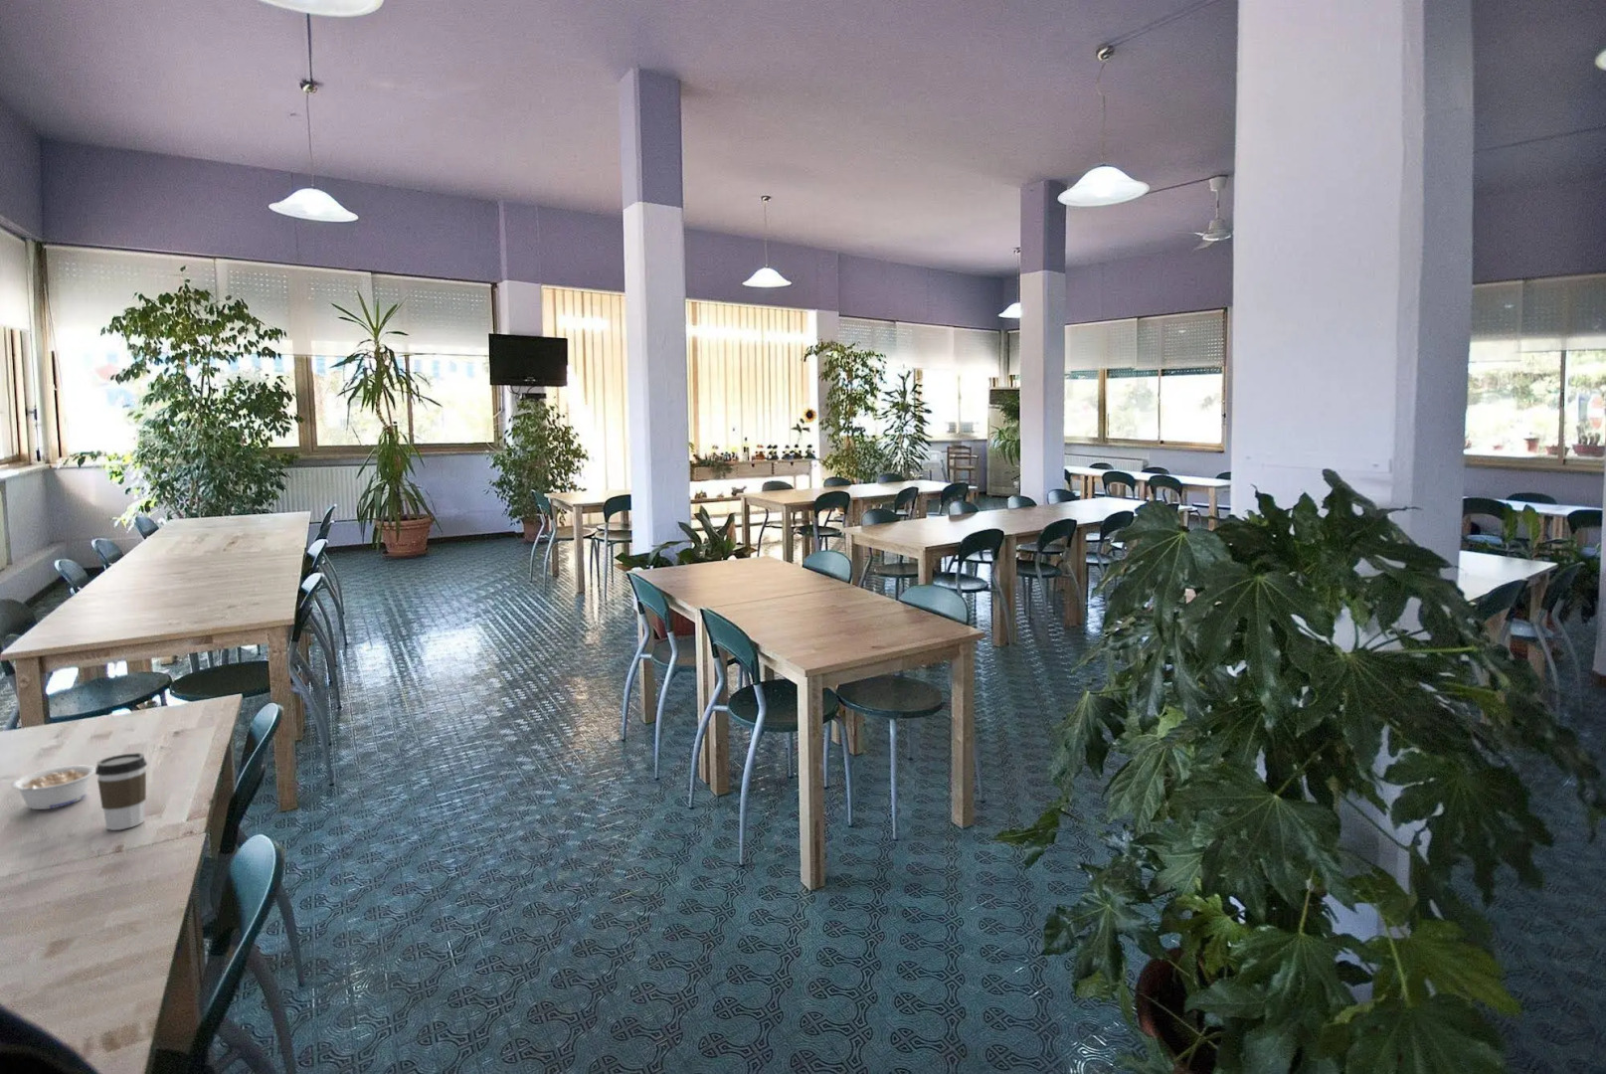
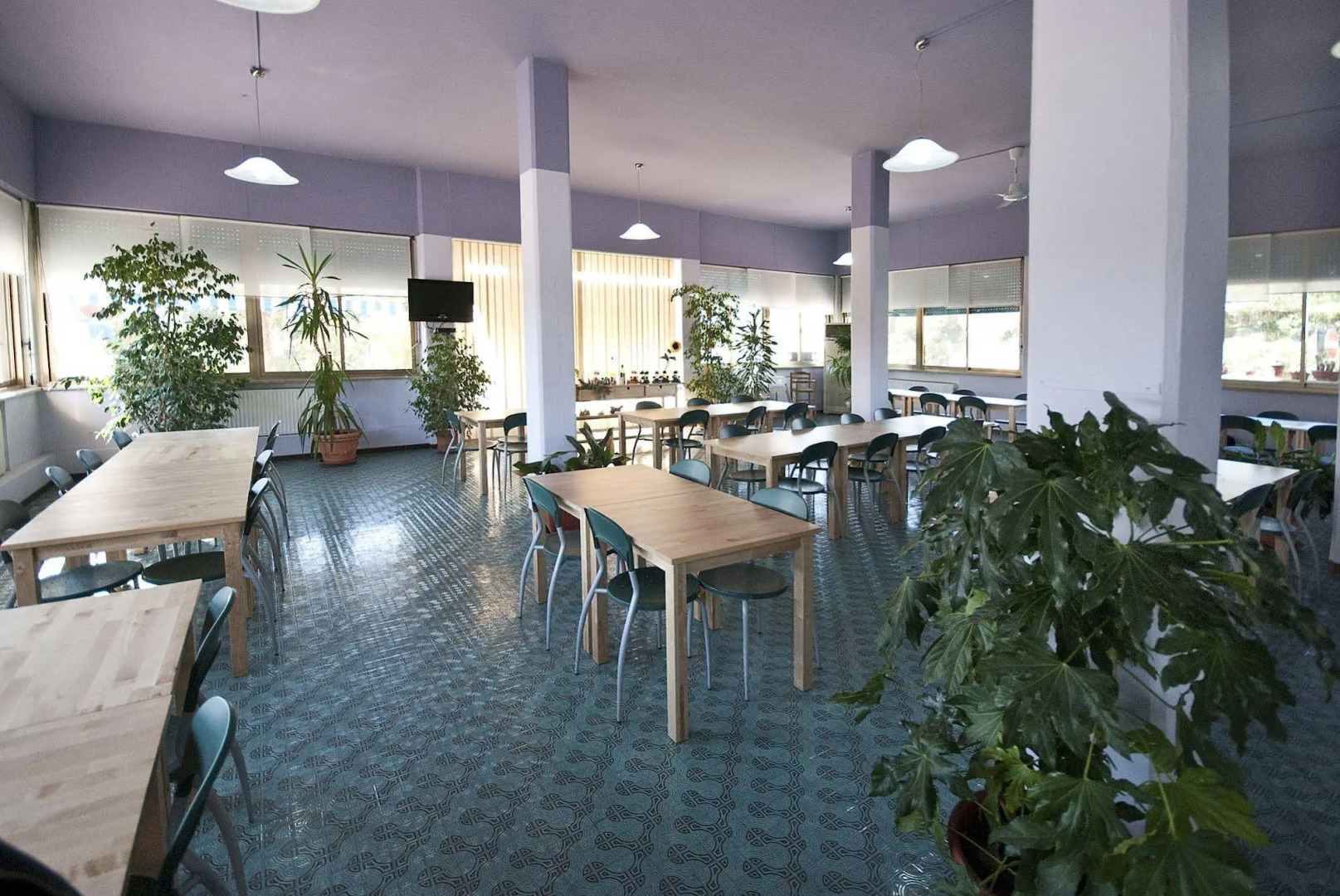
- coffee cup [95,752,149,832]
- legume [11,765,96,810]
